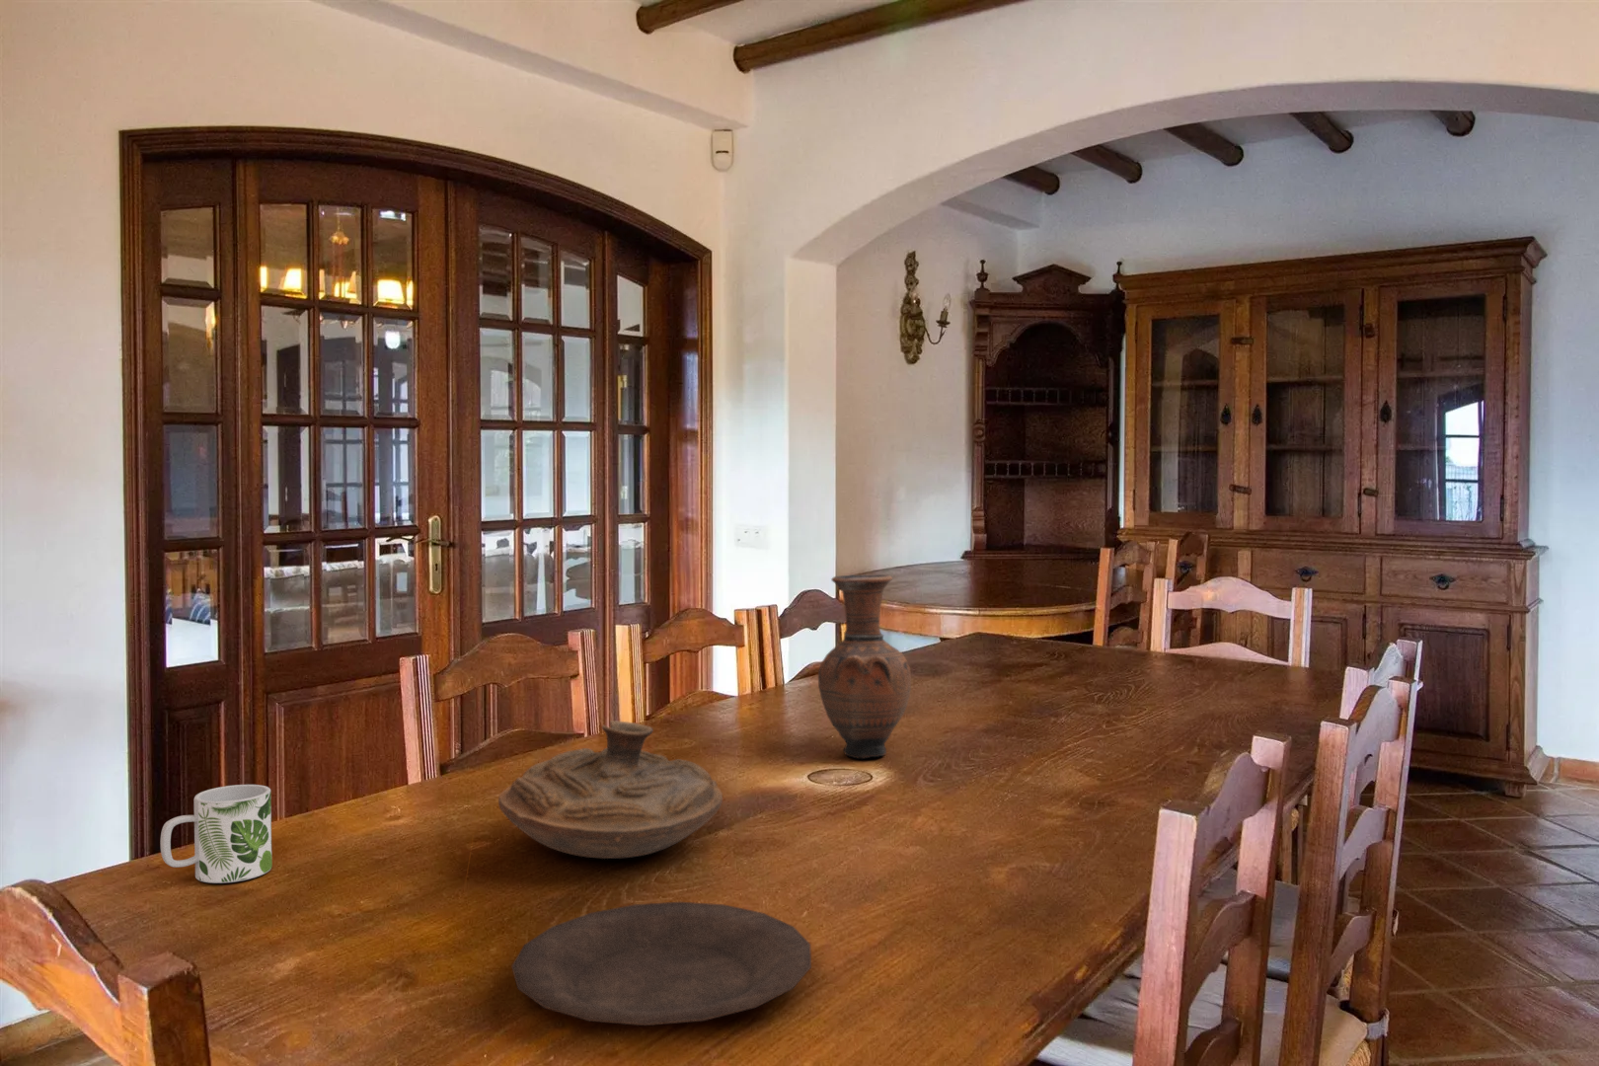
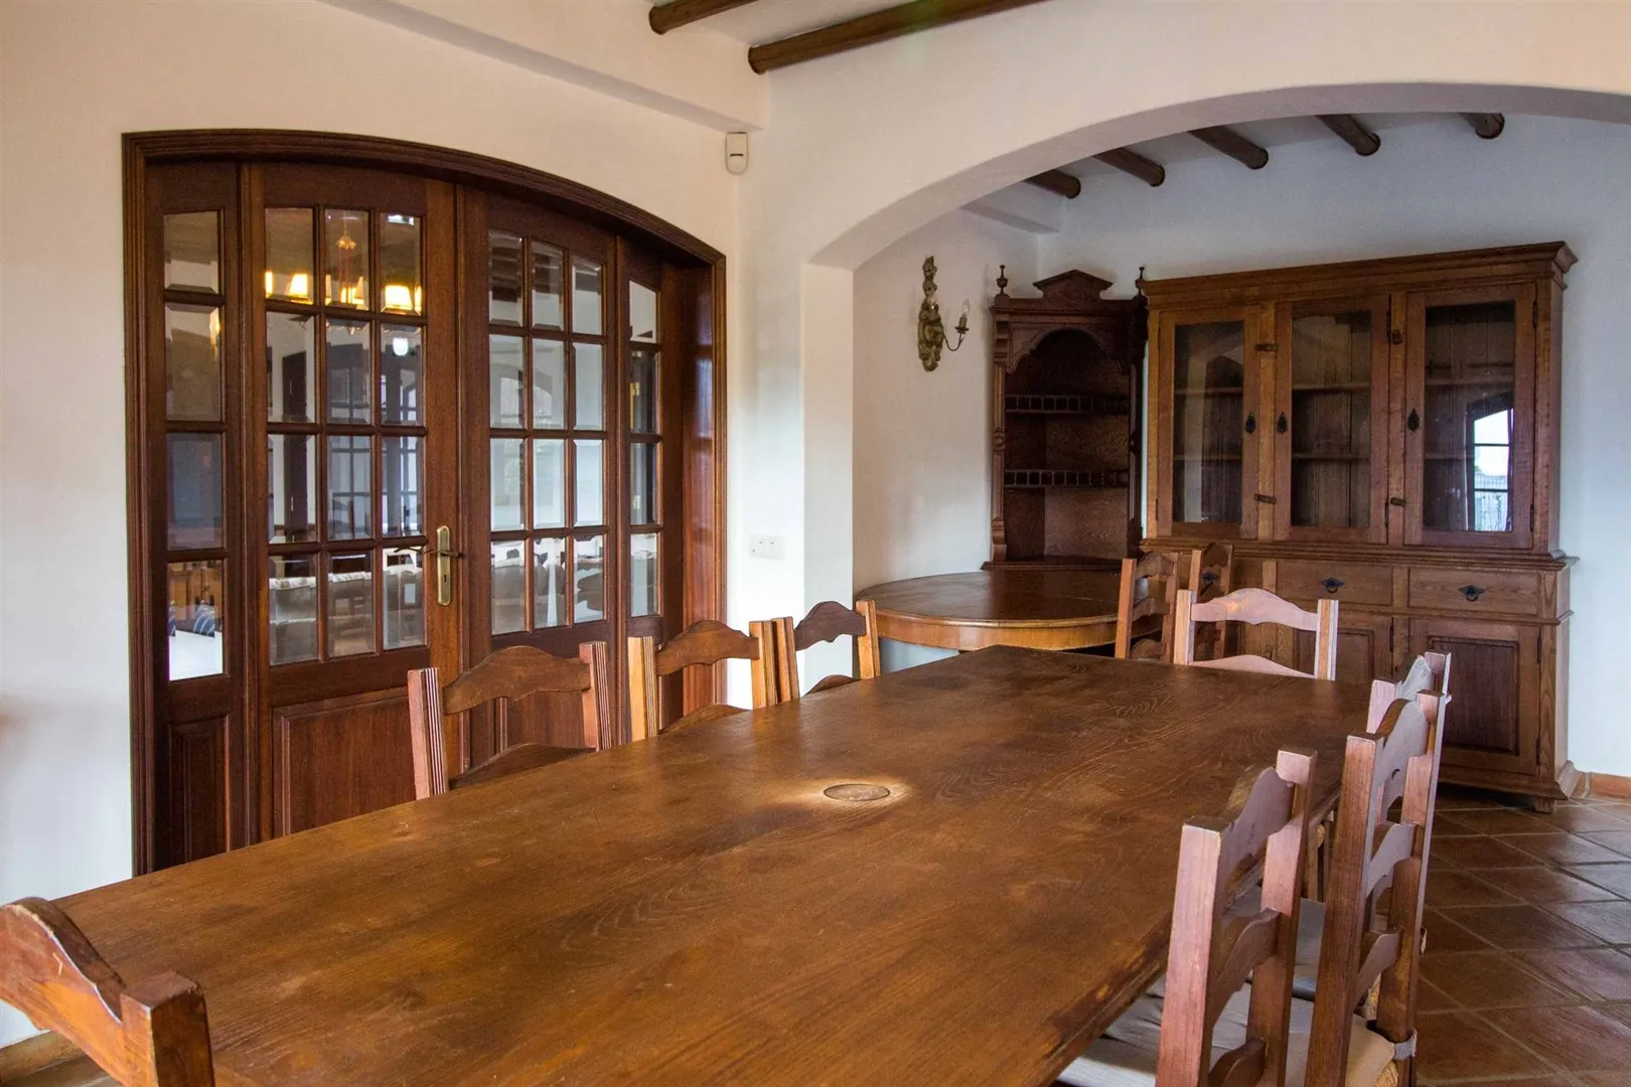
- mug [159,784,274,884]
- decorative bowl [497,720,723,860]
- plate [512,901,813,1027]
- vase [817,573,913,760]
